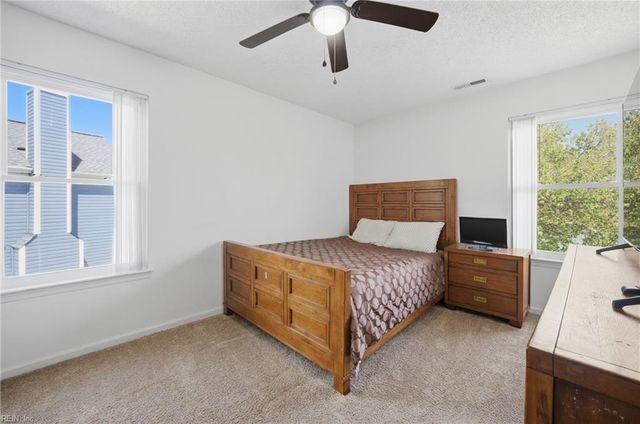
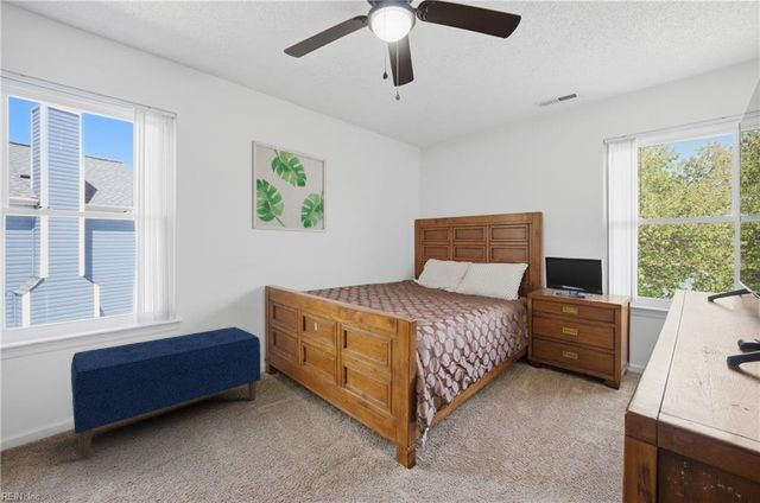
+ bench [70,326,261,459]
+ wall art [251,140,328,234]
